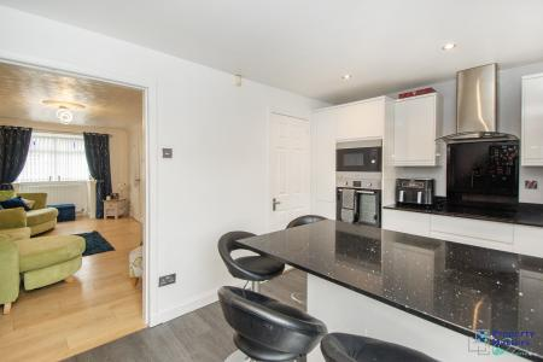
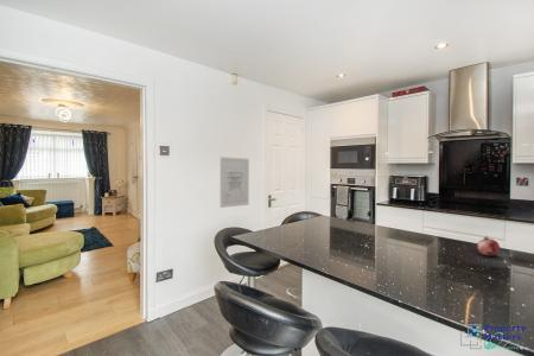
+ fruit [476,235,502,256]
+ wall art [220,155,250,209]
